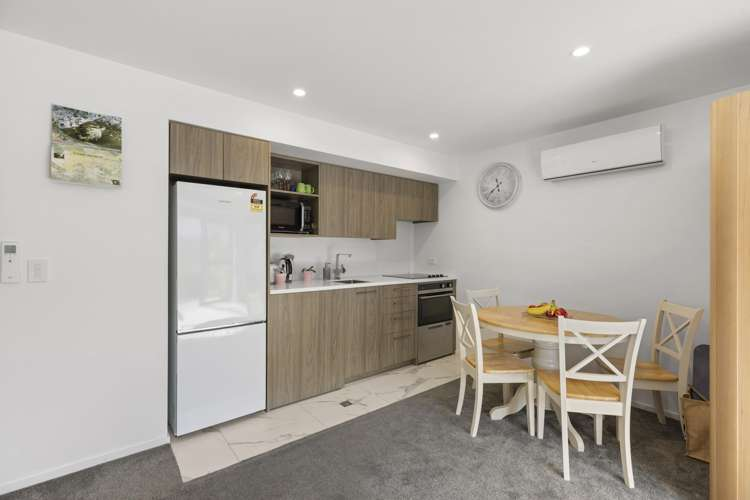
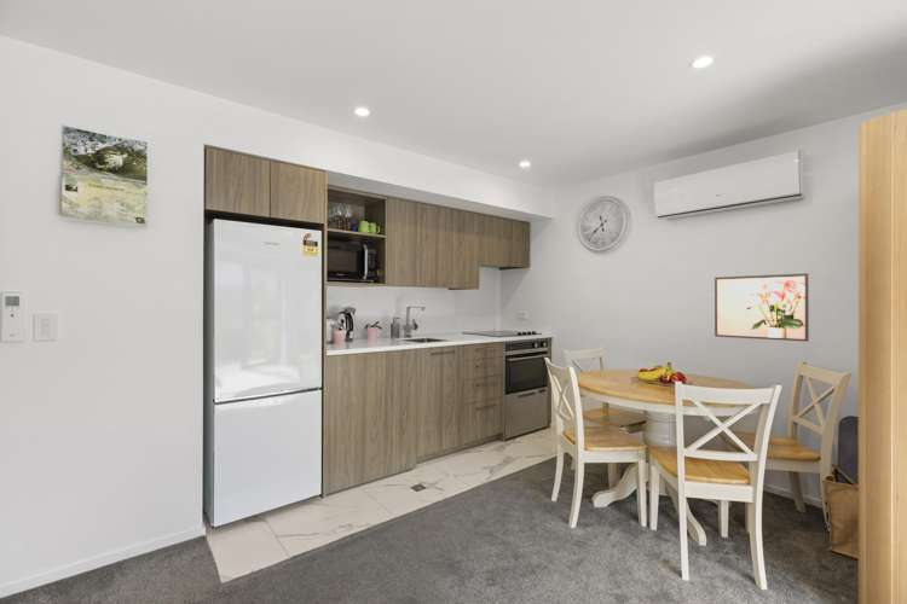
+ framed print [714,272,810,343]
